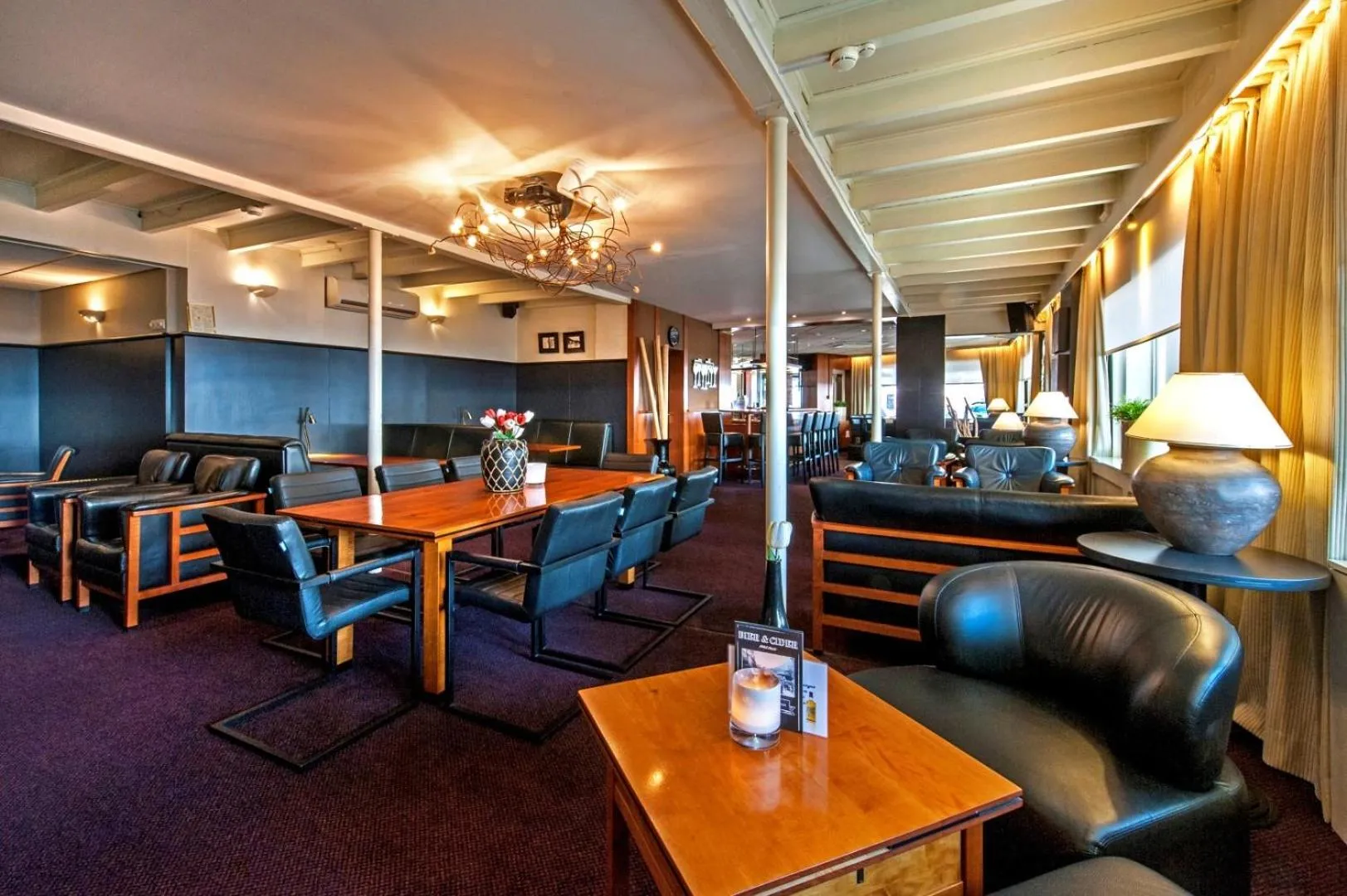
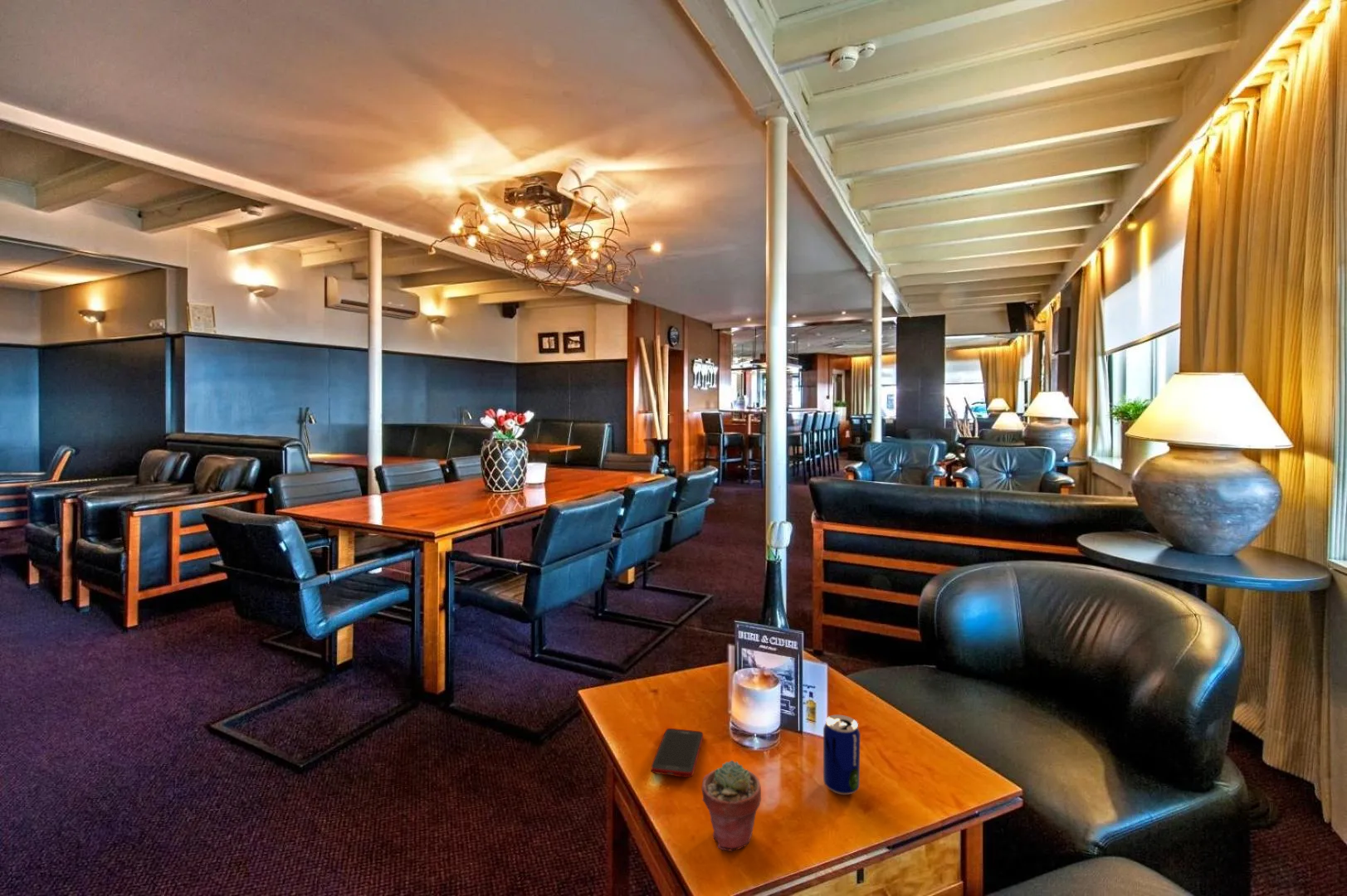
+ cell phone [650,728,704,778]
+ beer can [822,714,861,796]
+ potted succulent [701,760,762,851]
